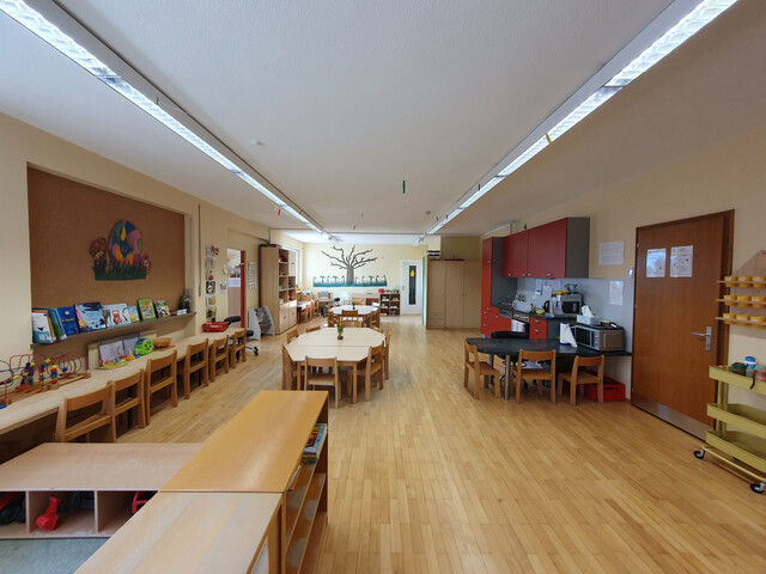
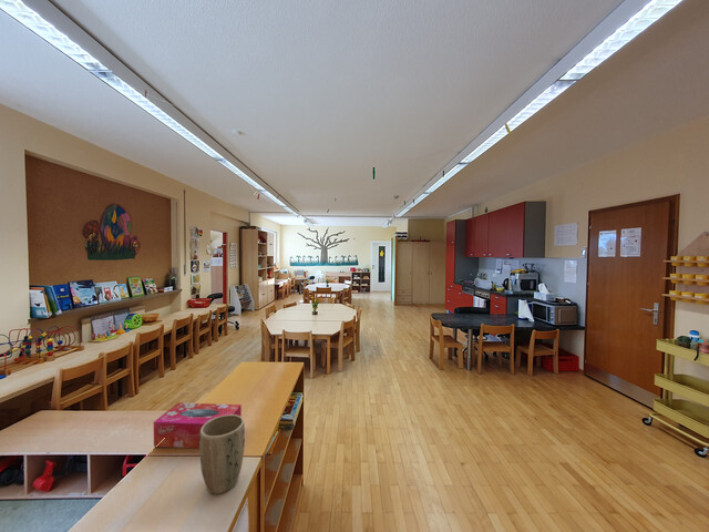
+ tissue box [153,402,243,449]
+ plant pot [199,415,246,495]
